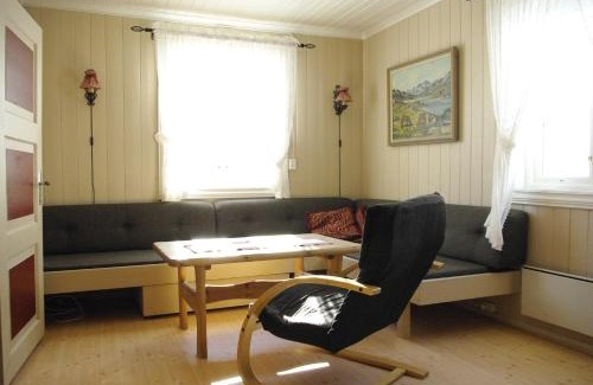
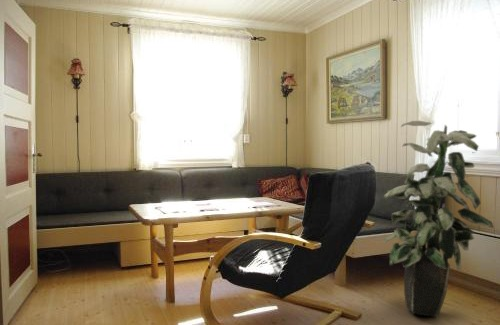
+ indoor plant [381,120,495,318]
